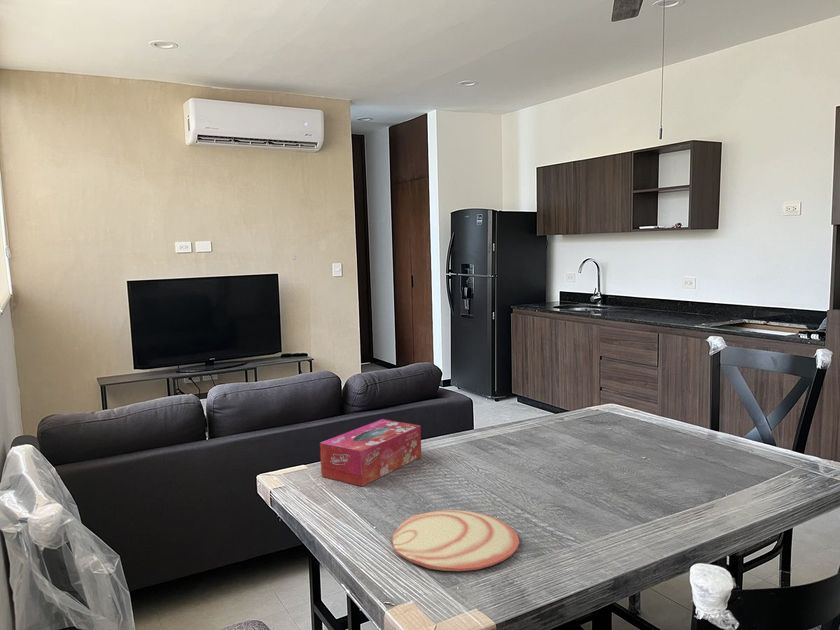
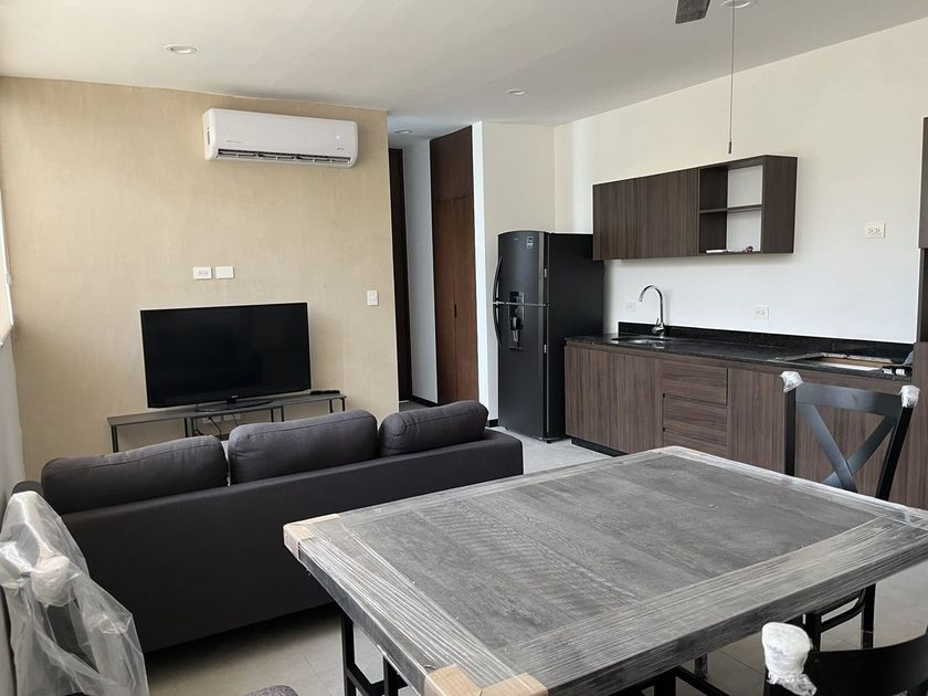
- tissue box [319,418,422,487]
- plate [391,509,520,572]
